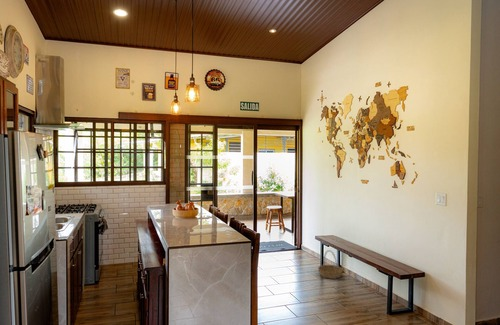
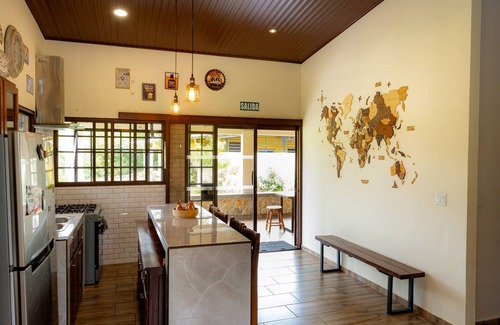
- basket [317,249,344,280]
